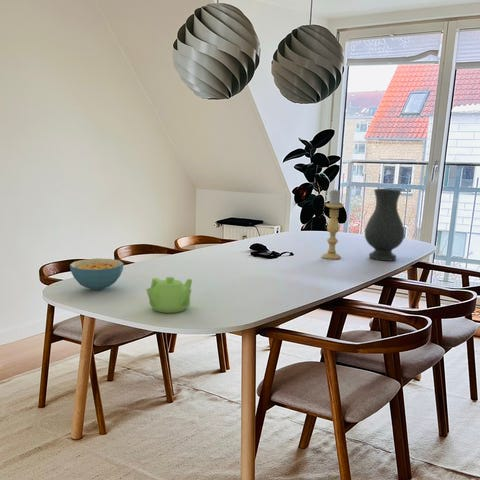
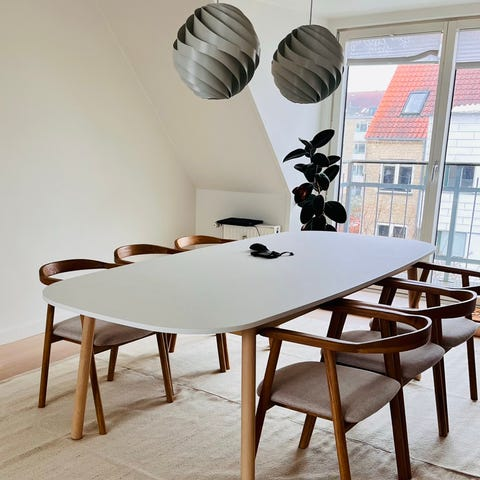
- teapot [145,276,193,314]
- candle holder [321,188,345,260]
- cereal bowl [69,257,125,291]
- vase [364,188,405,262]
